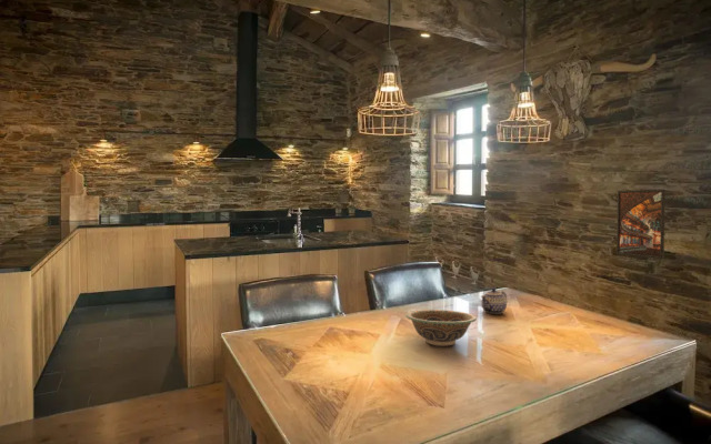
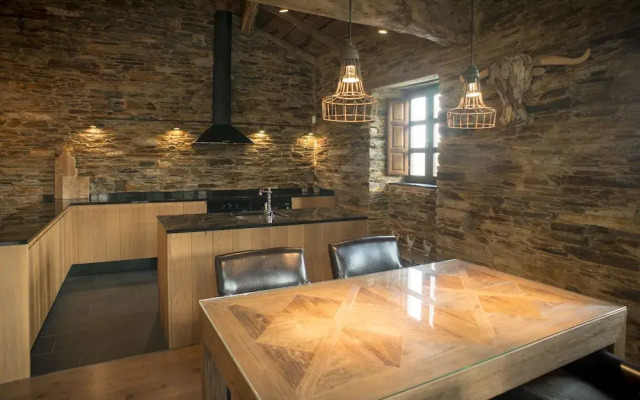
- teapot [480,287,508,315]
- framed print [615,189,667,260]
- decorative bowl [404,309,478,346]
